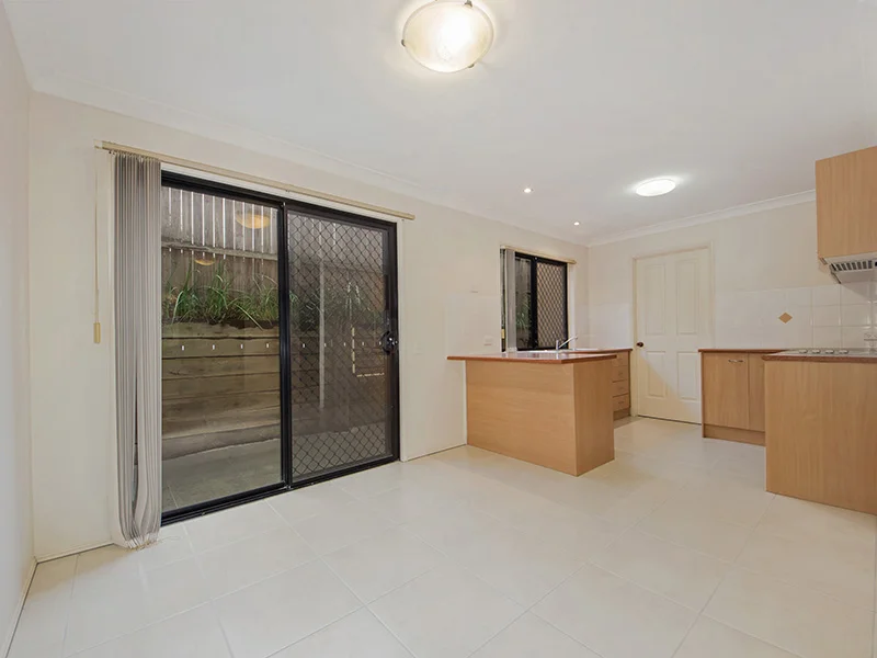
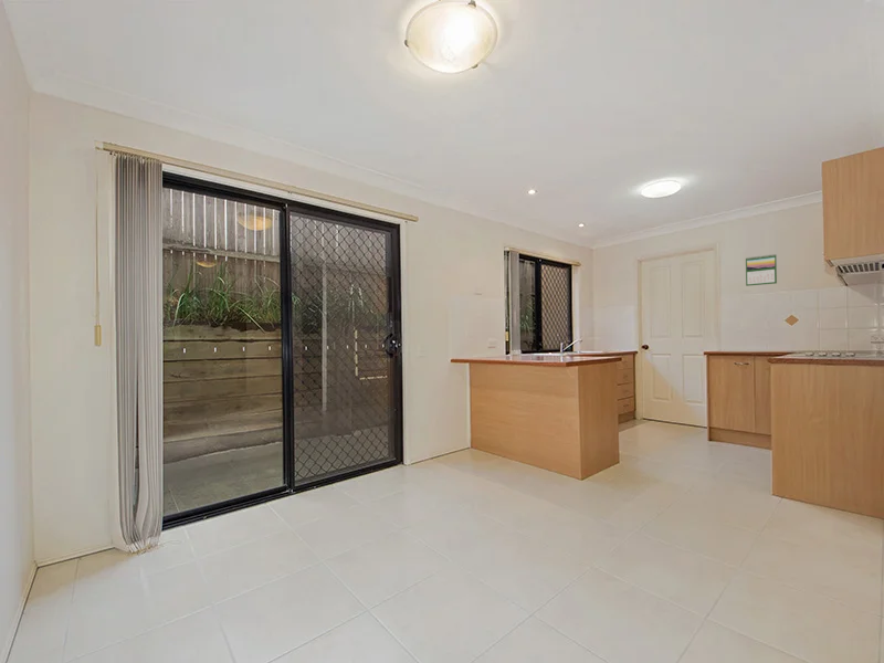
+ calendar [745,253,778,287]
